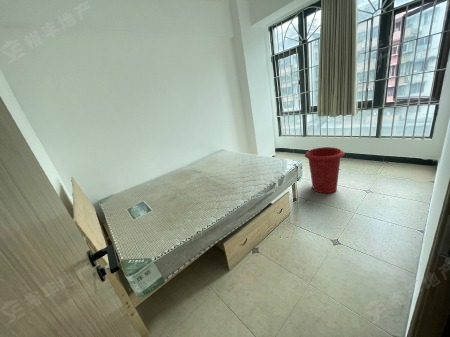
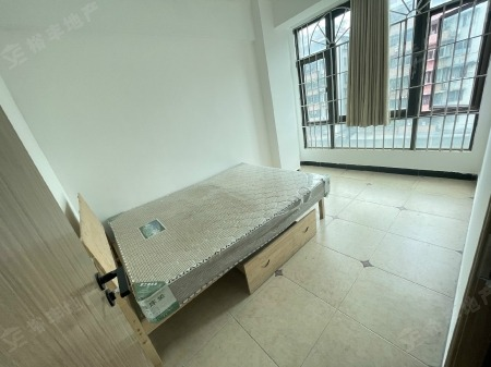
- waste bin [304,146,345,194]
